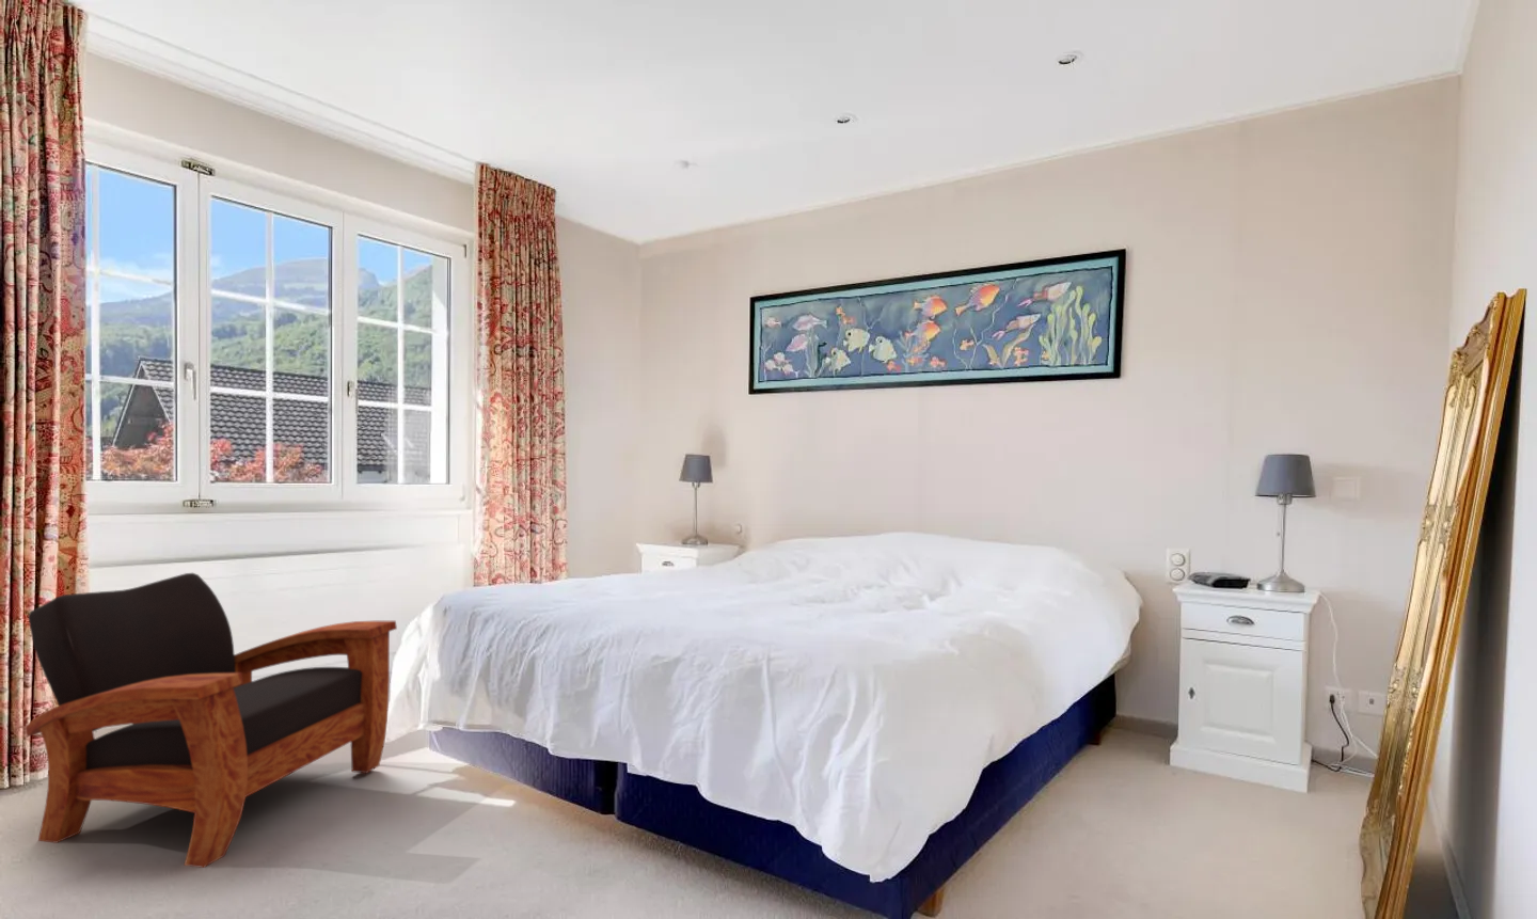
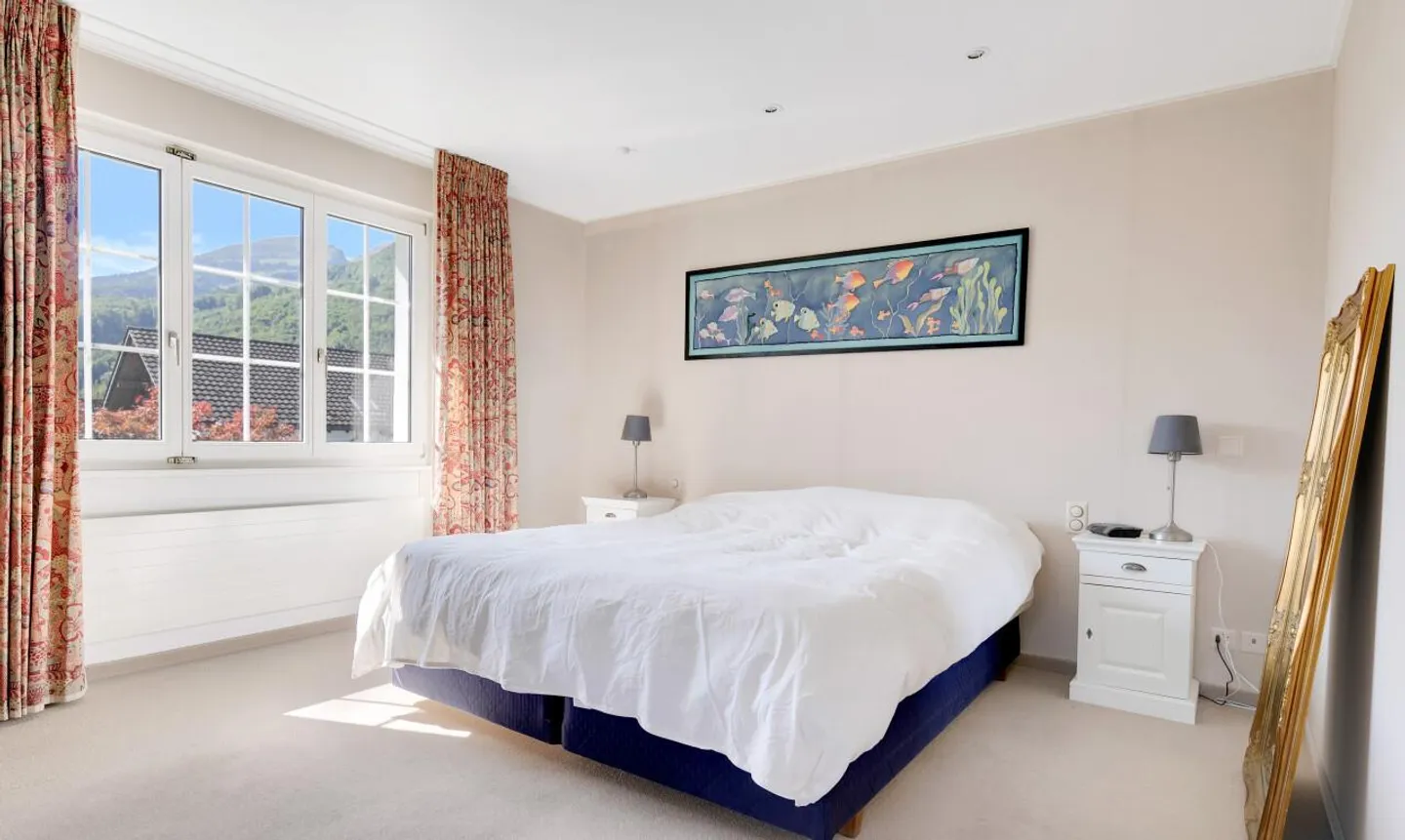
- armchair [24,572,398,869]
